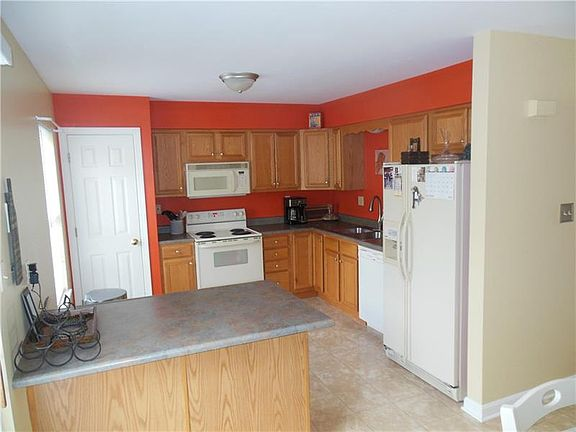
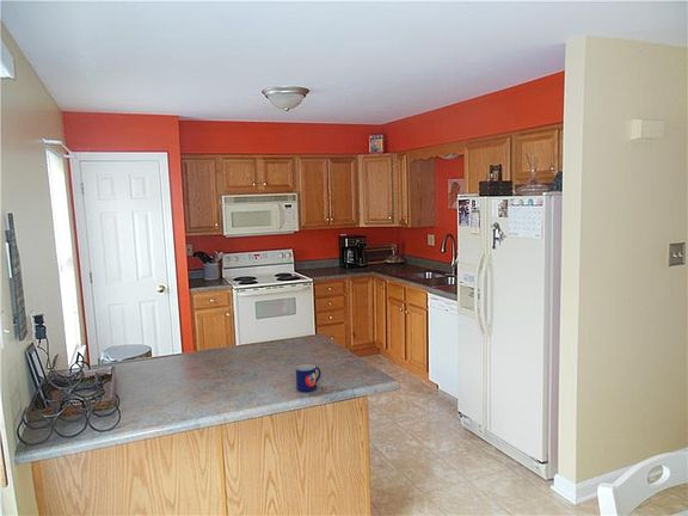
+ mug [295,363,322,393]
